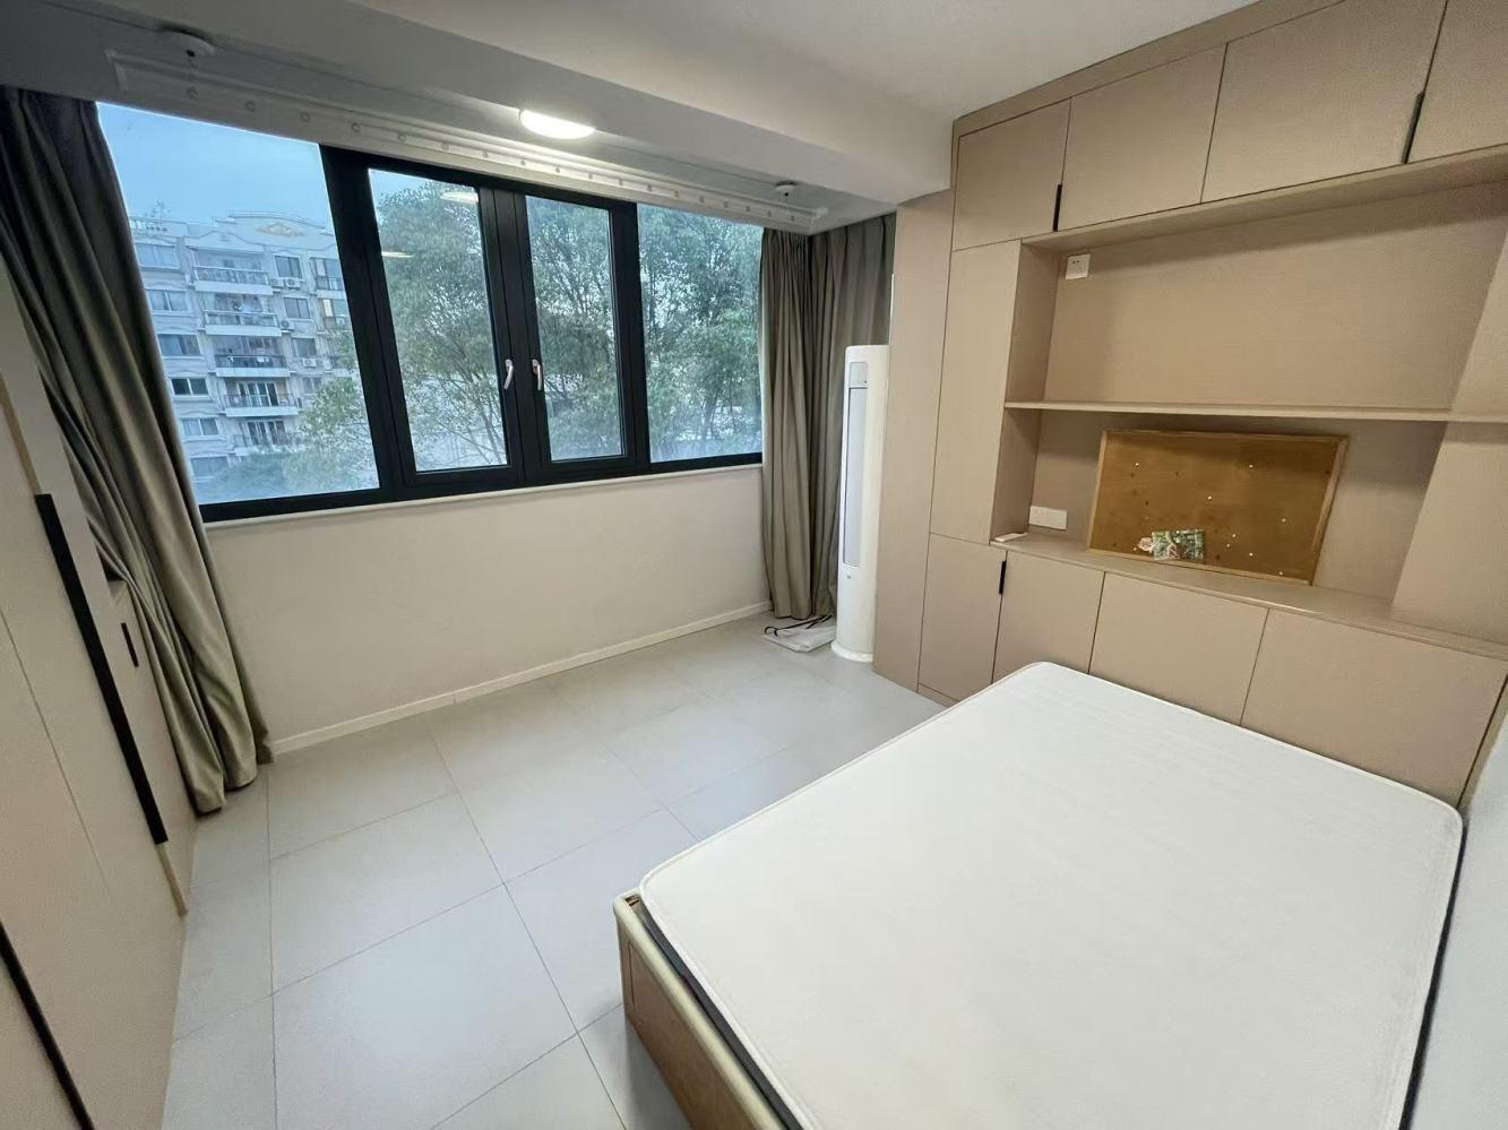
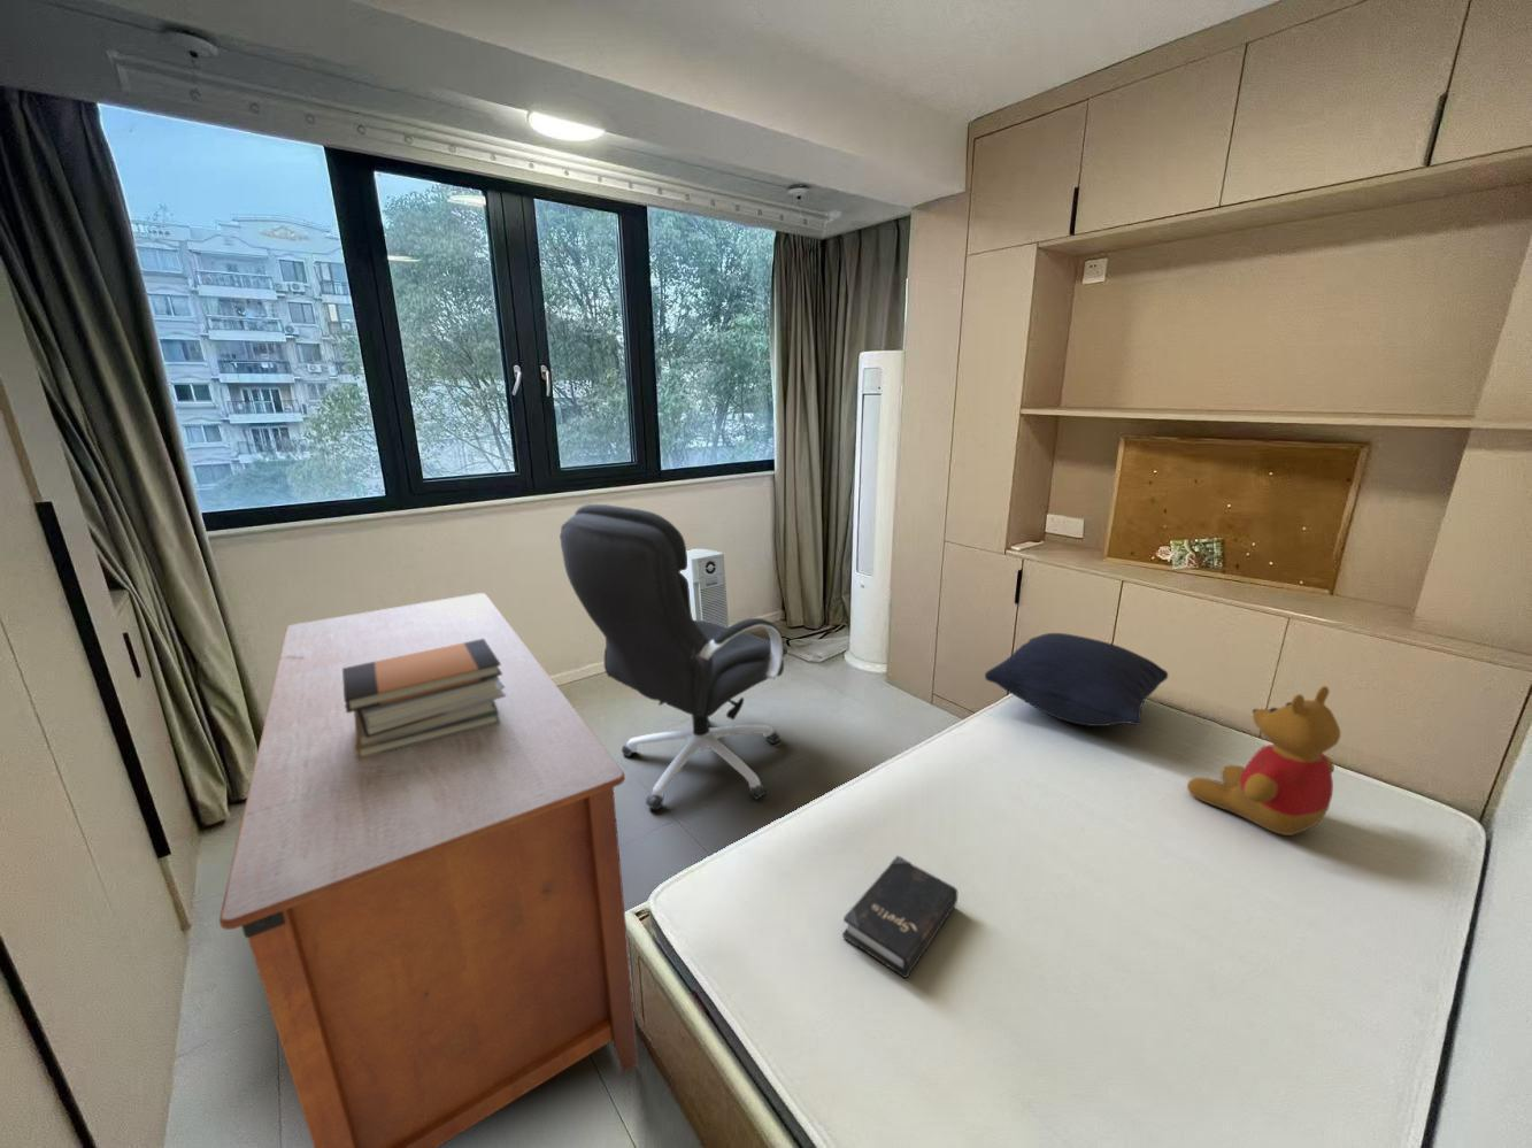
+ office chair [559,503,789,812]
+ pillow [984,632,1169,727]
+ teddy bear [1186,685,1341,837]
+ air purifier [680,549,730,627]
+ book stack [343,639,505,760]
+ hardback book [841,855,959,979]
+ desk [218,592,639,1148]
